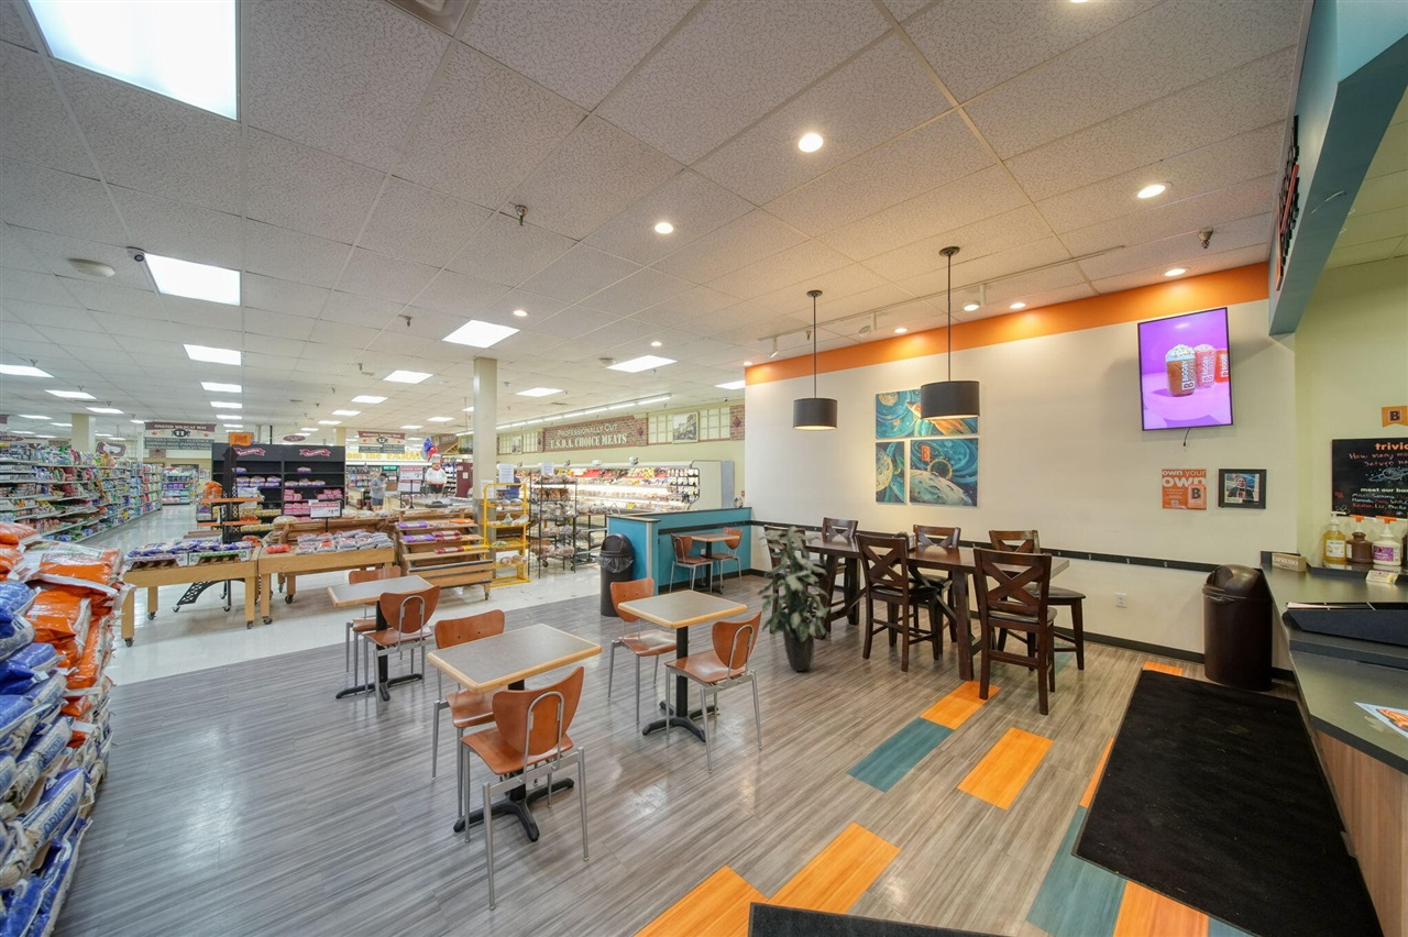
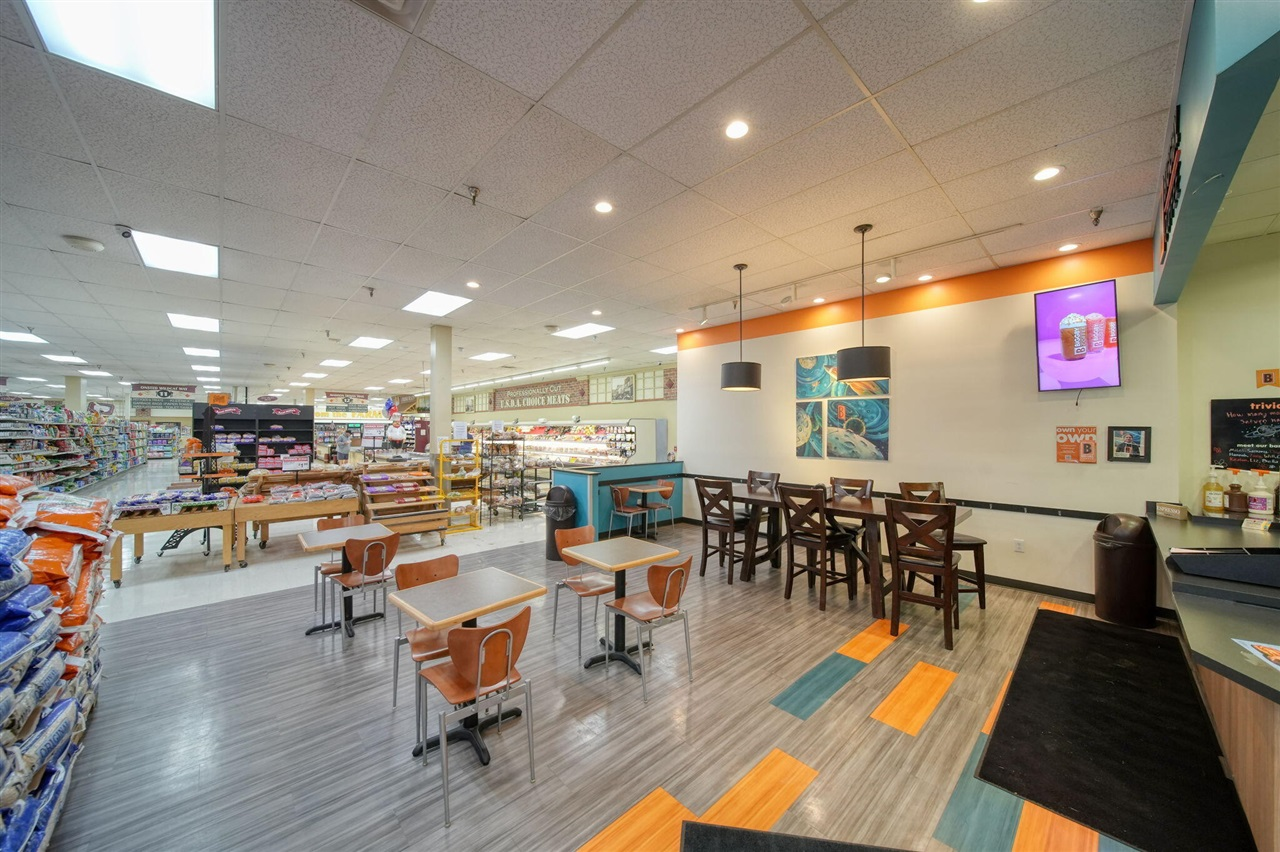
- indoor plant [757,526,832,672]
